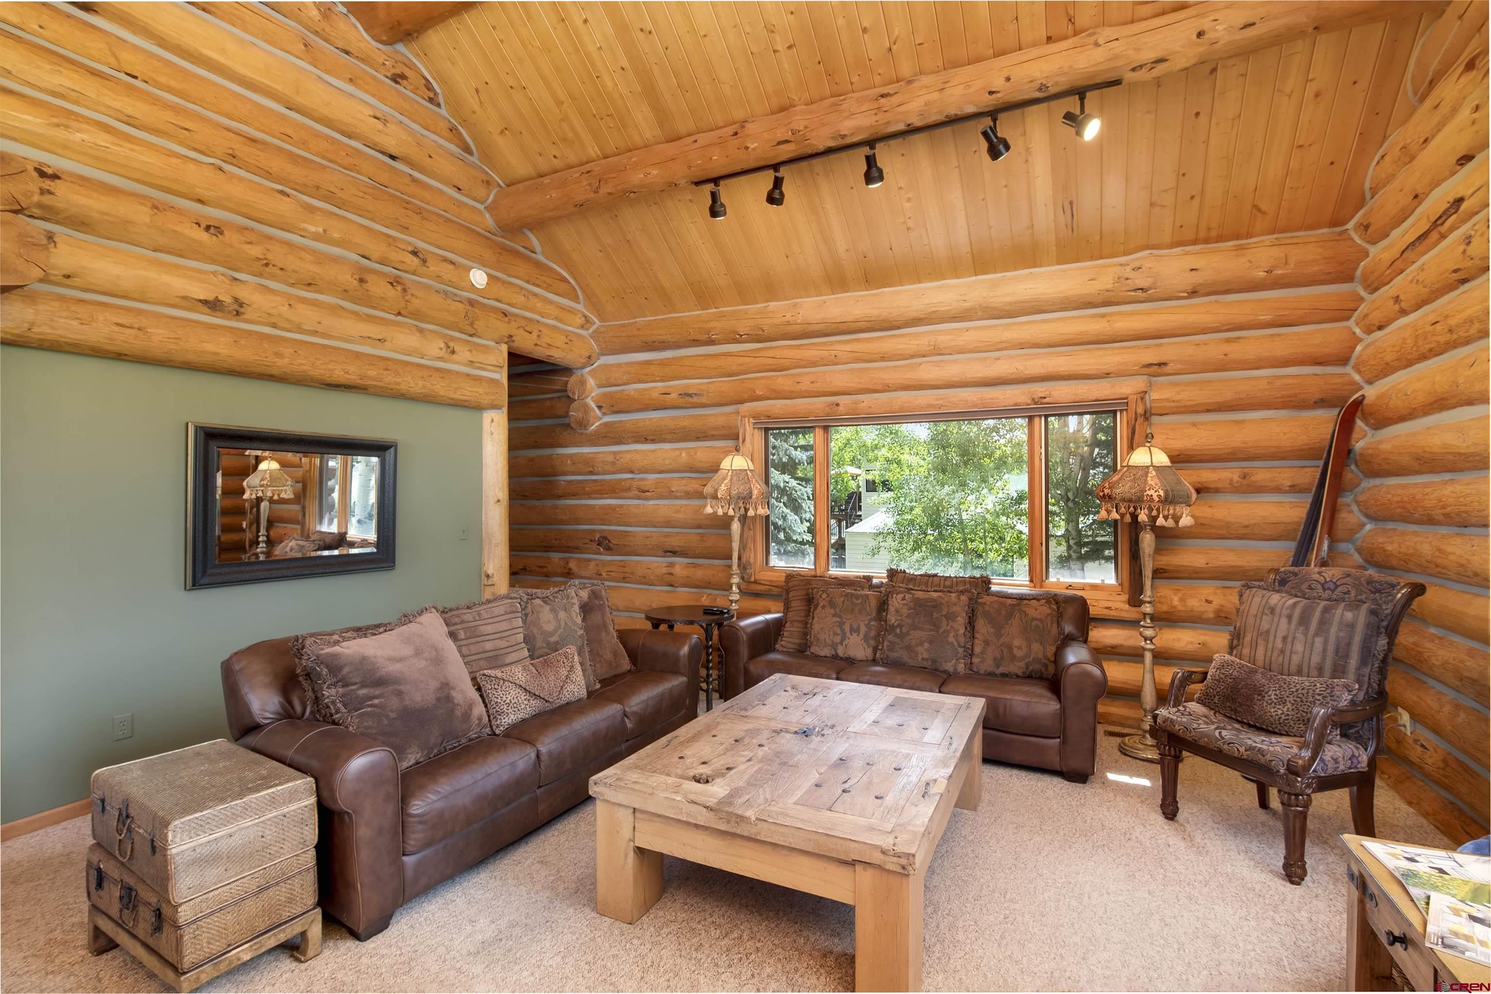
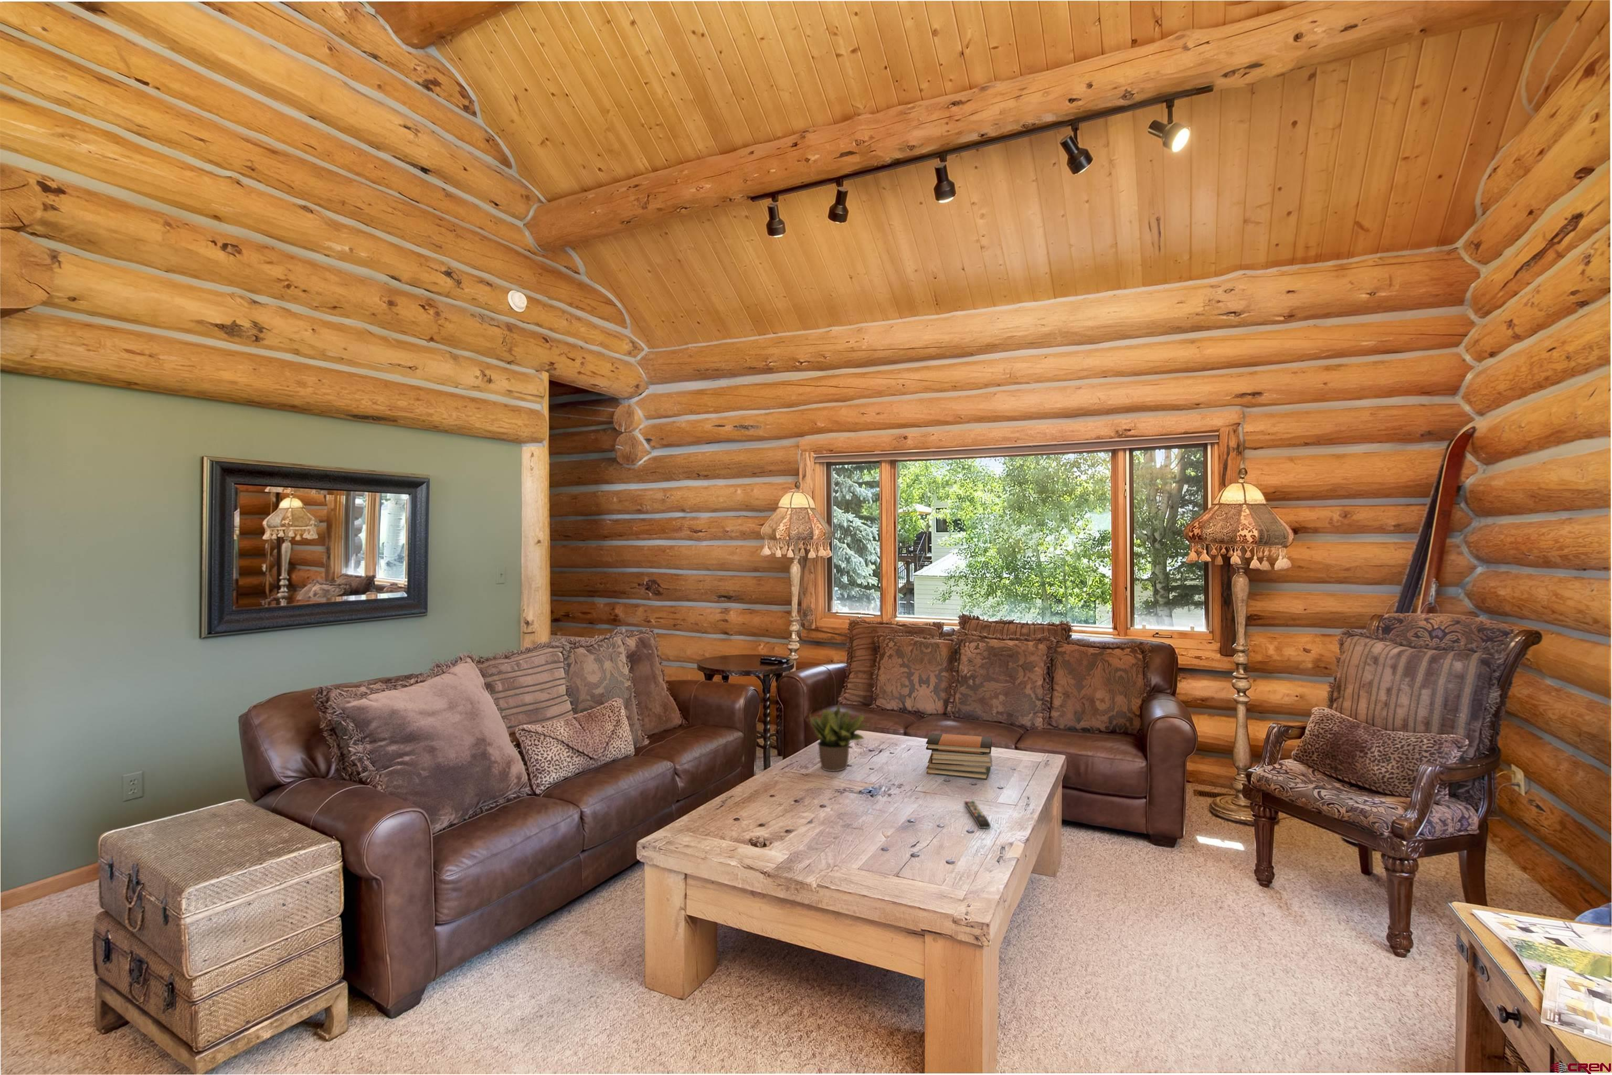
+ remote control [963,800,991,829]
+ book stack [926,733,993,780]
+ potted plant [808,702,870,771]
